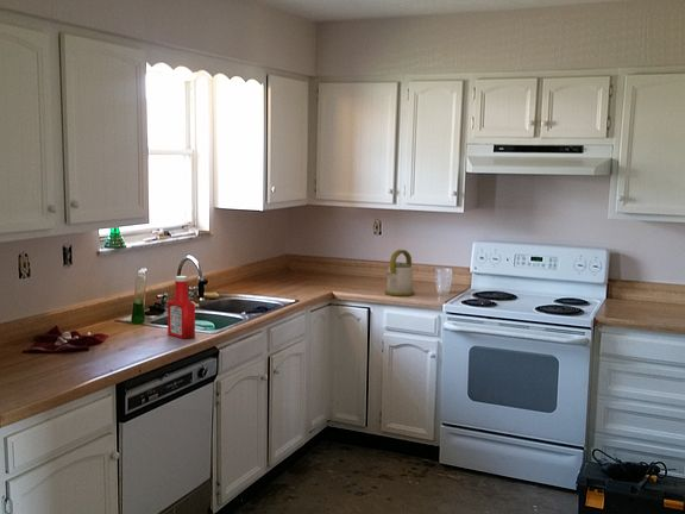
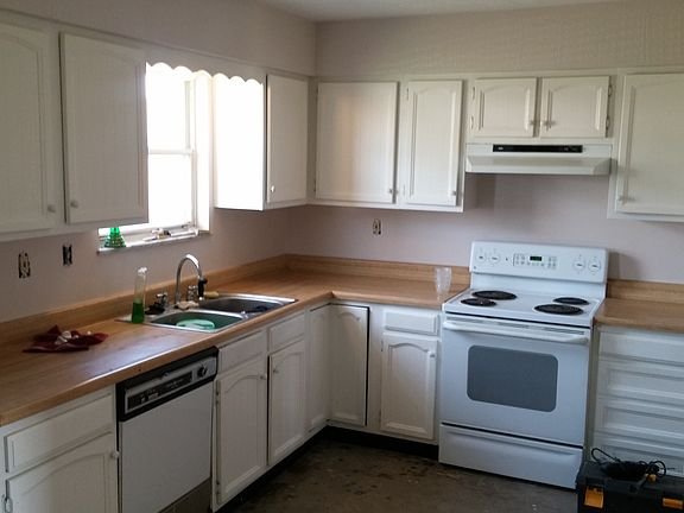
- kettle [384,249,415,297]
- soap bottle [166,275,196,340]
